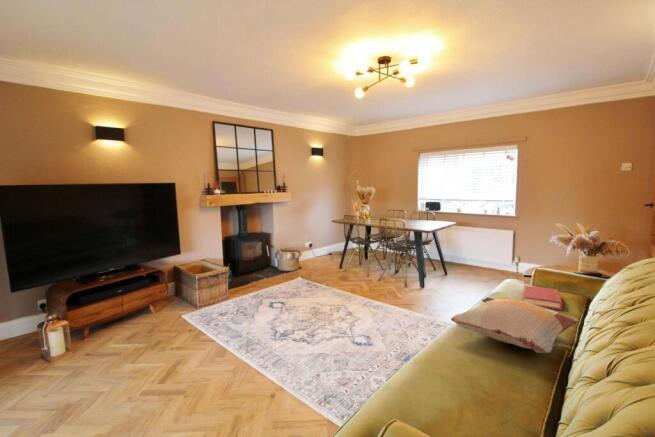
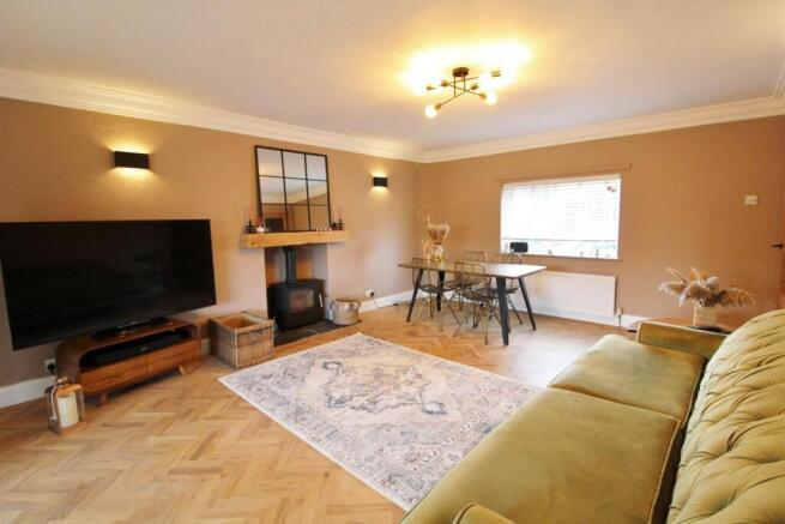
- decorative pillow [450,296,580,354]
- hardback book [523,284,563,311]
